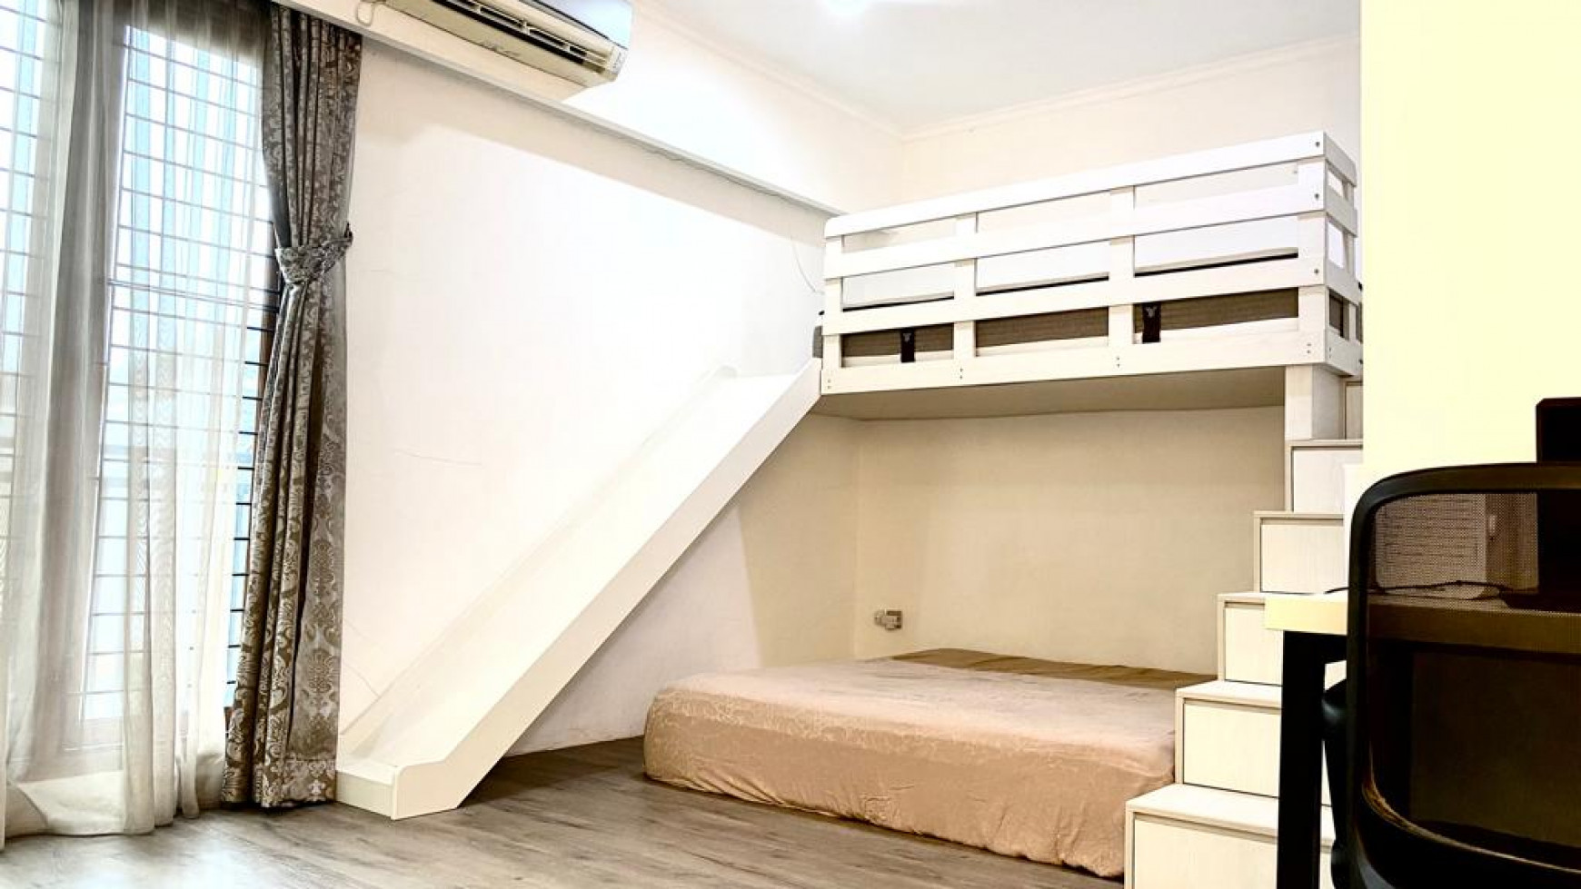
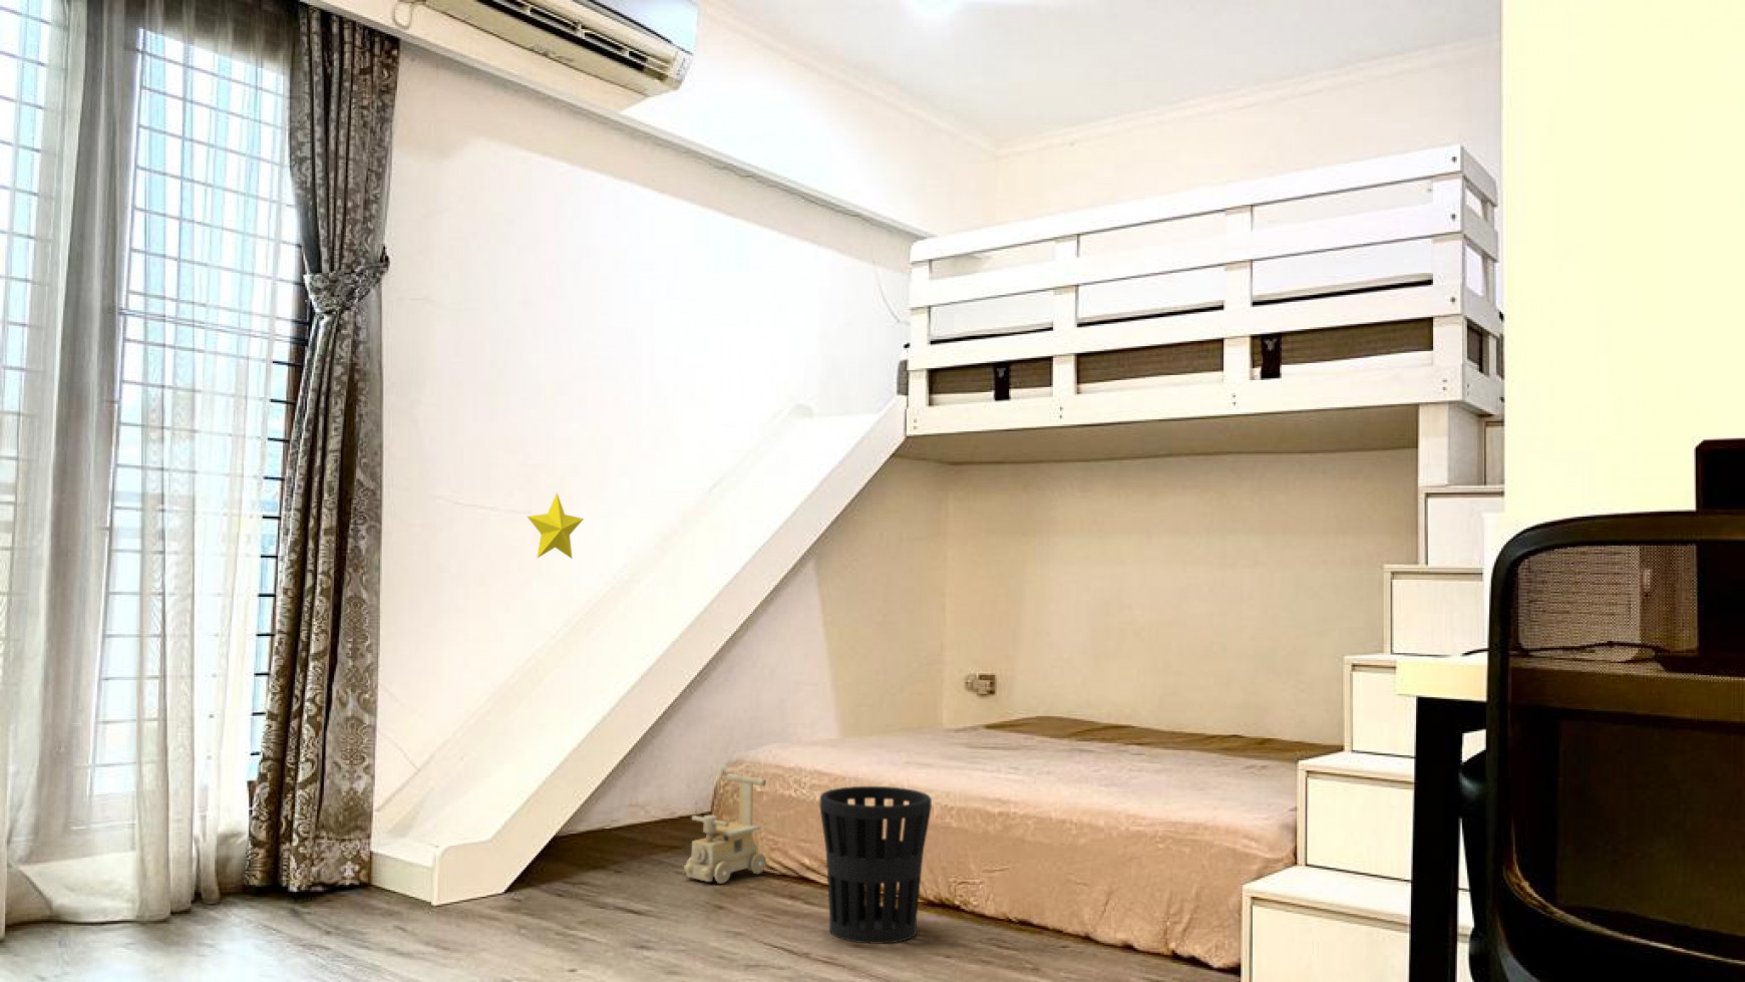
+ decorative star [526,492,585,560]
+ toy train [683,772,767,885]
+ wastebasket [819,785,932,945]
